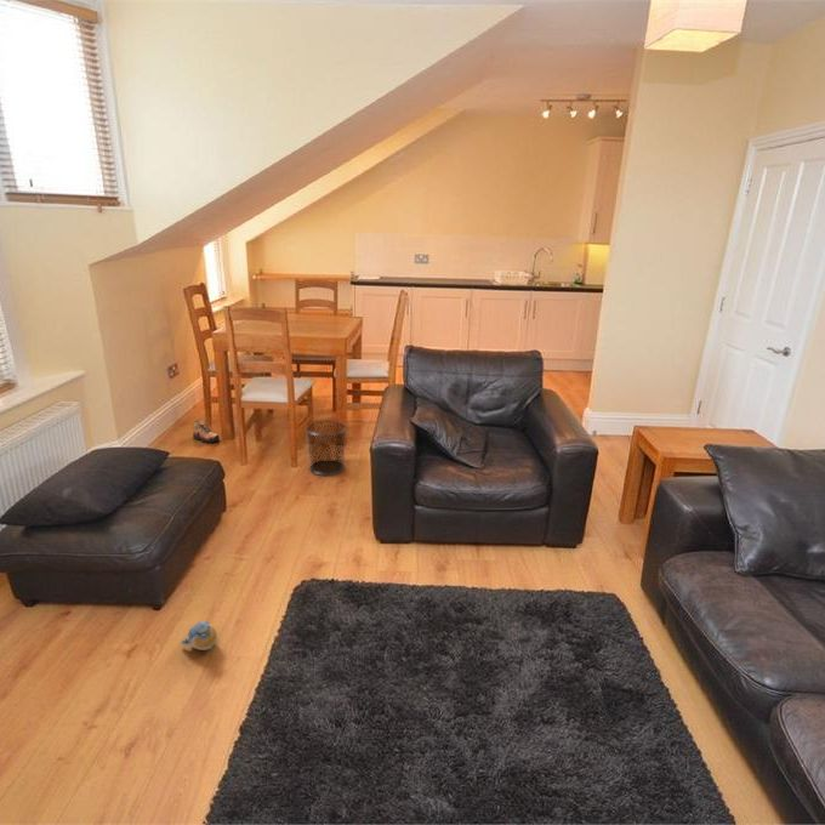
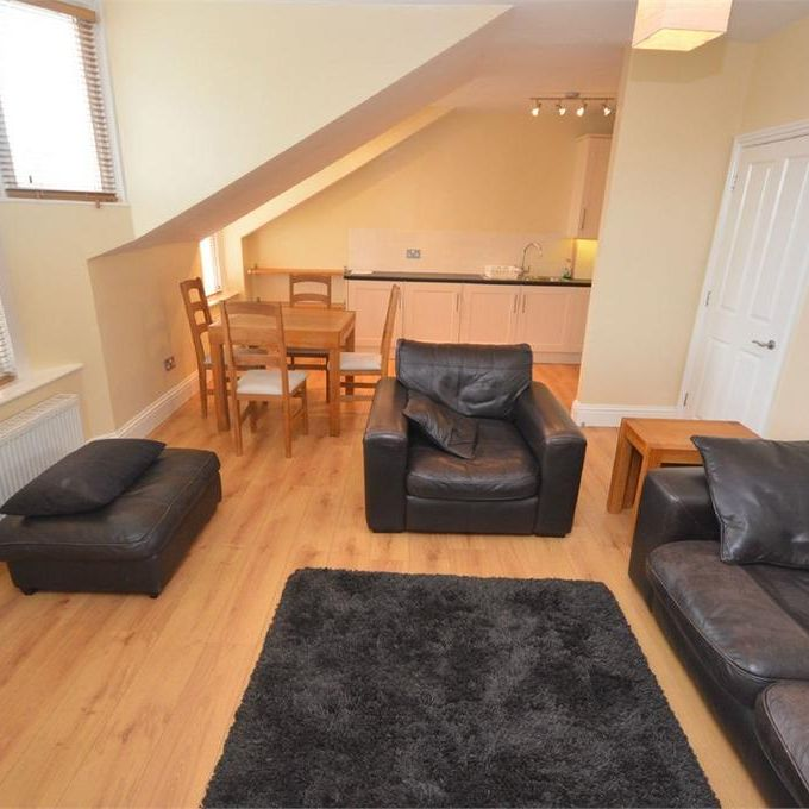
- shoe [192,417,221,444]
- waste bin [303,419,349,477]
- plush toy [180,620,218,652]
